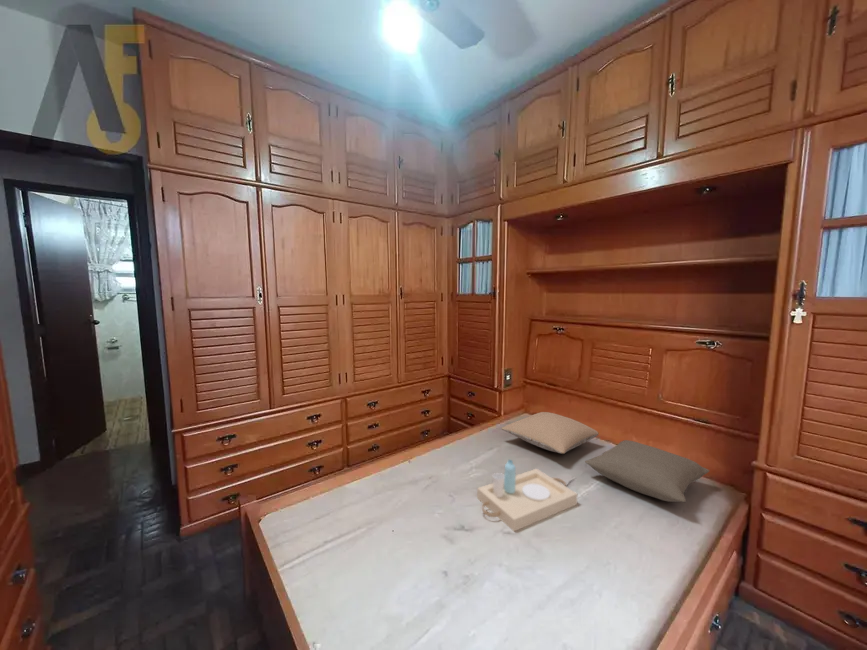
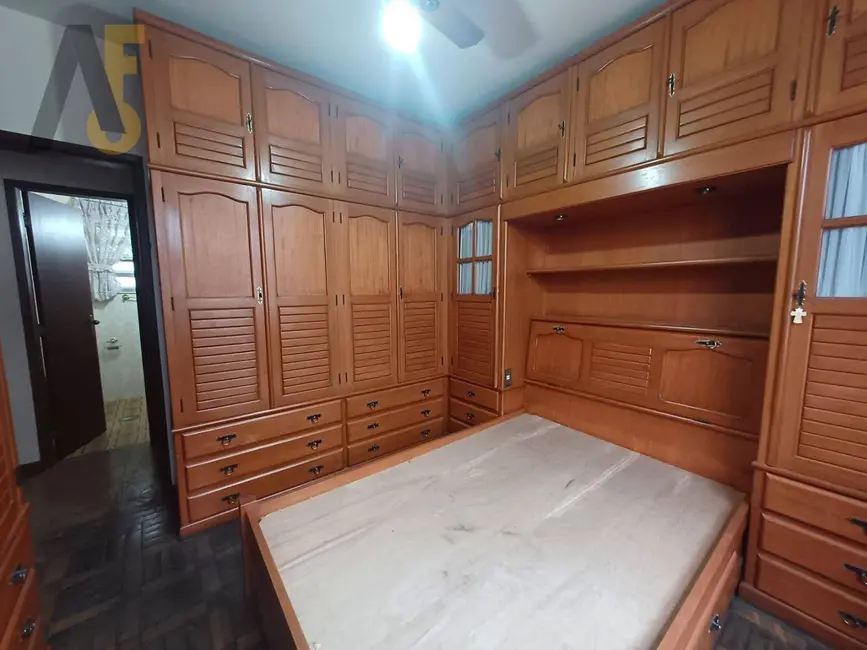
- serving tray [476,459,578,532]
- pillow [584,439,710,503]
- pillow [501,411,600,455]
